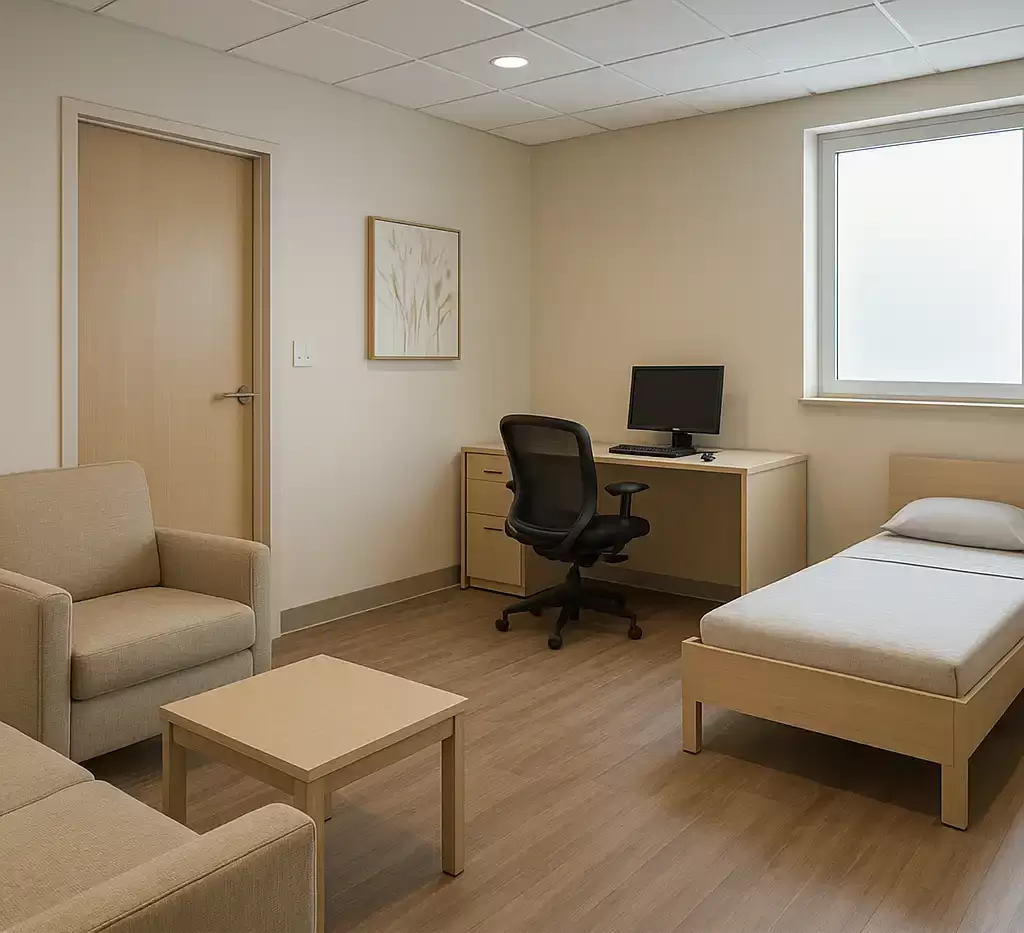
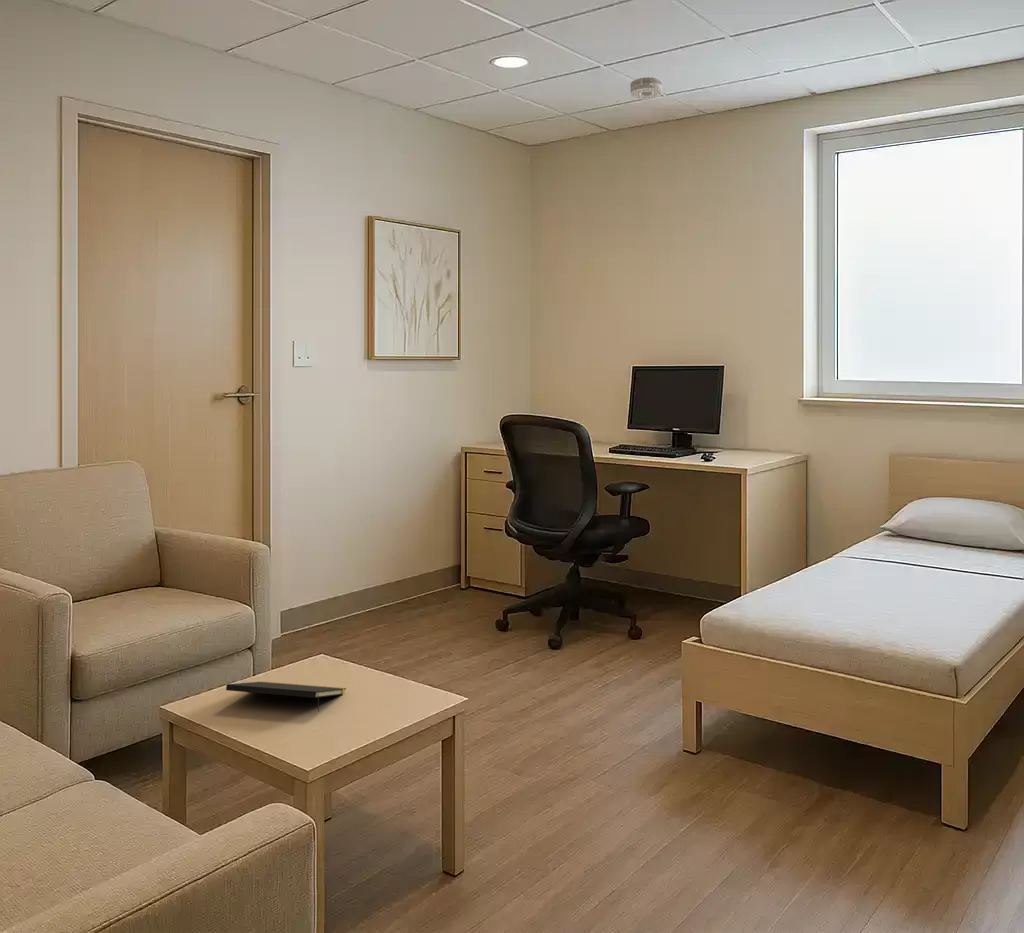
+ smoke detector [629,76,663,100]
+ notepad [225,681,347,713]
